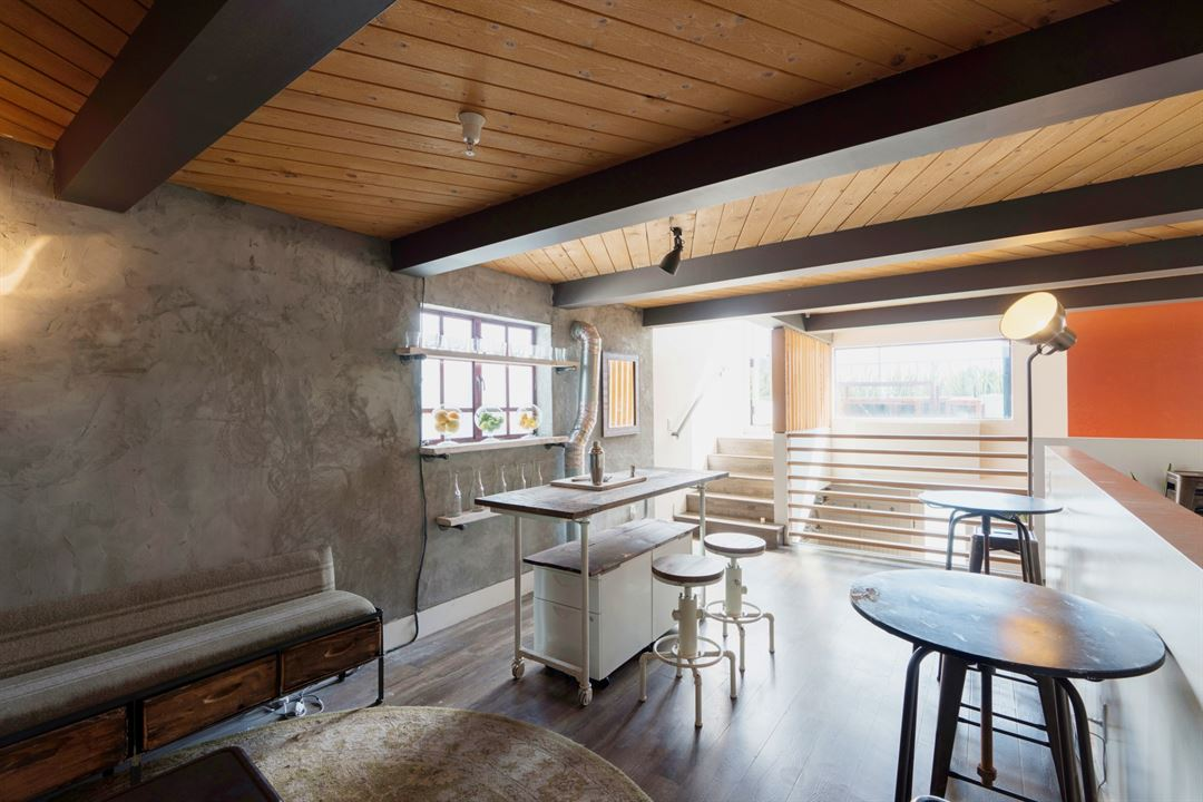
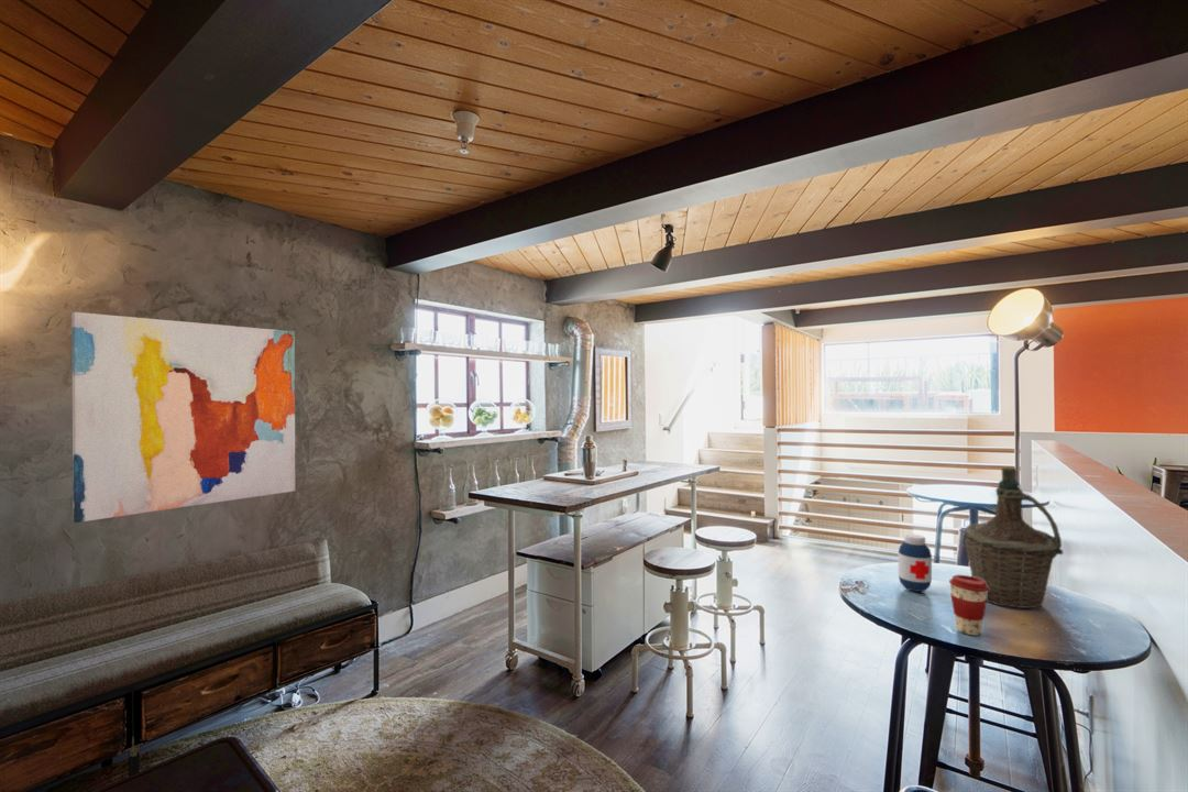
+ medicine bottle [898,532,933,593]
+ bottle [964,465,1064,609]
+ wall art [70,311,296,524]
+ coffee cup [948,574,989,637]
